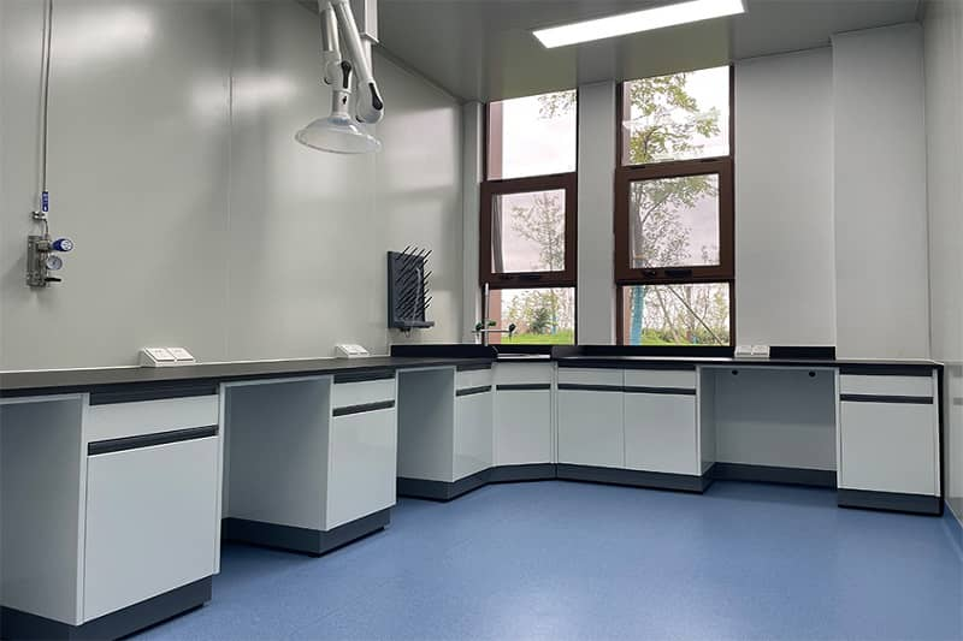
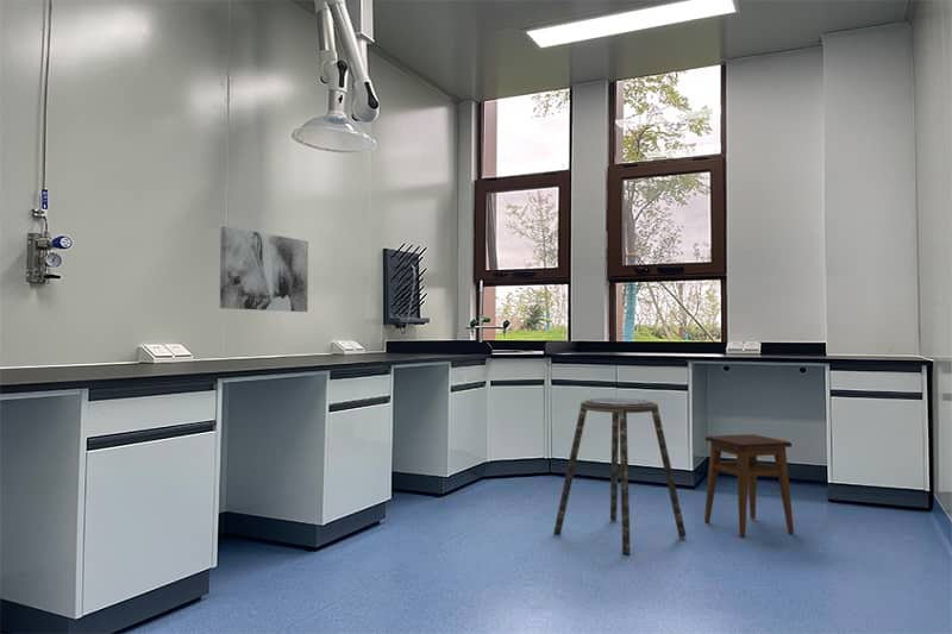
+ stool [553,397,688,555]
+ stool [703,433,795,539]
+ wall art [219,226,309,313]
